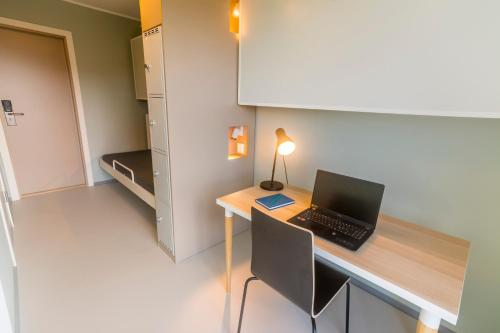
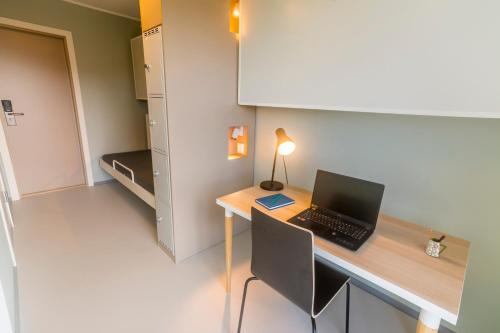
+ pen holder [425,228,448,258]
